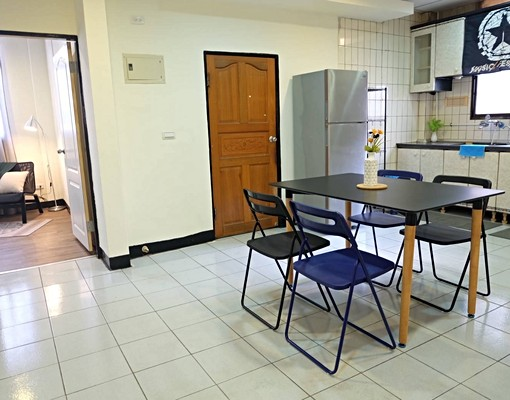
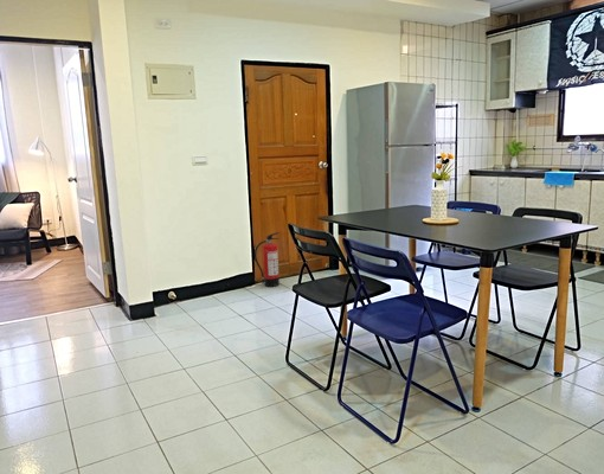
+ fire extinguisher [253,231,281,288]
